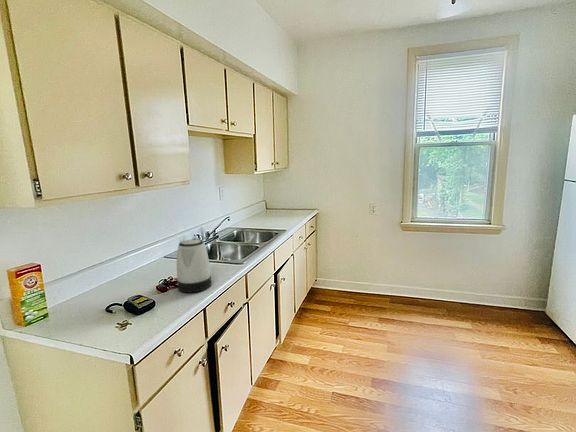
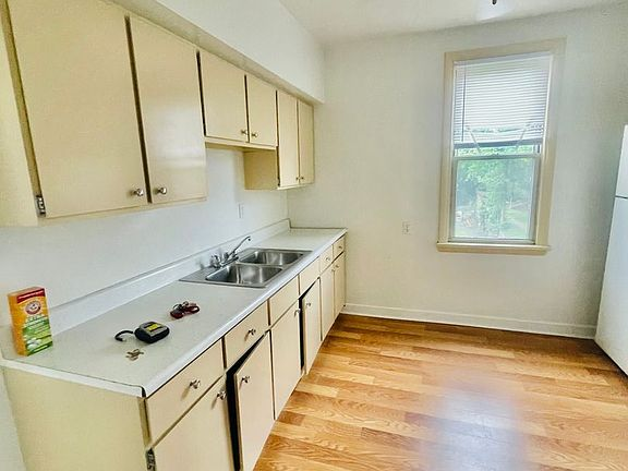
- kettle [176,238,212,294]
